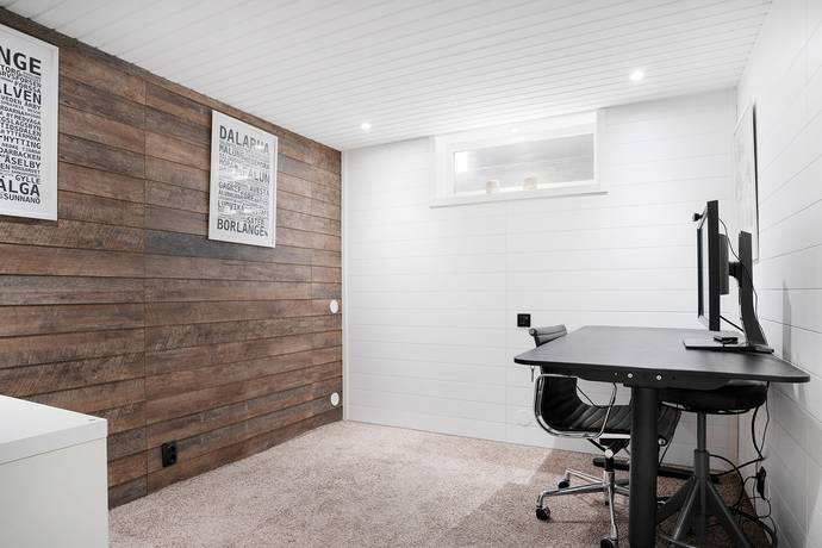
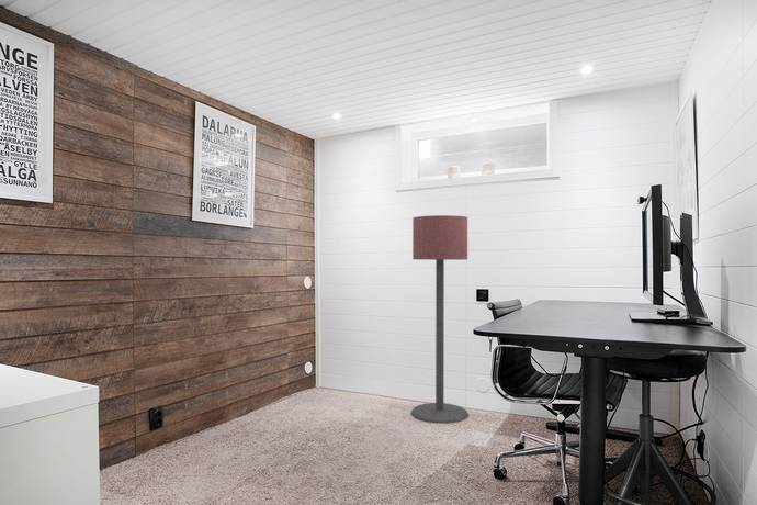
+ floor lamp [410,214,470,425]
